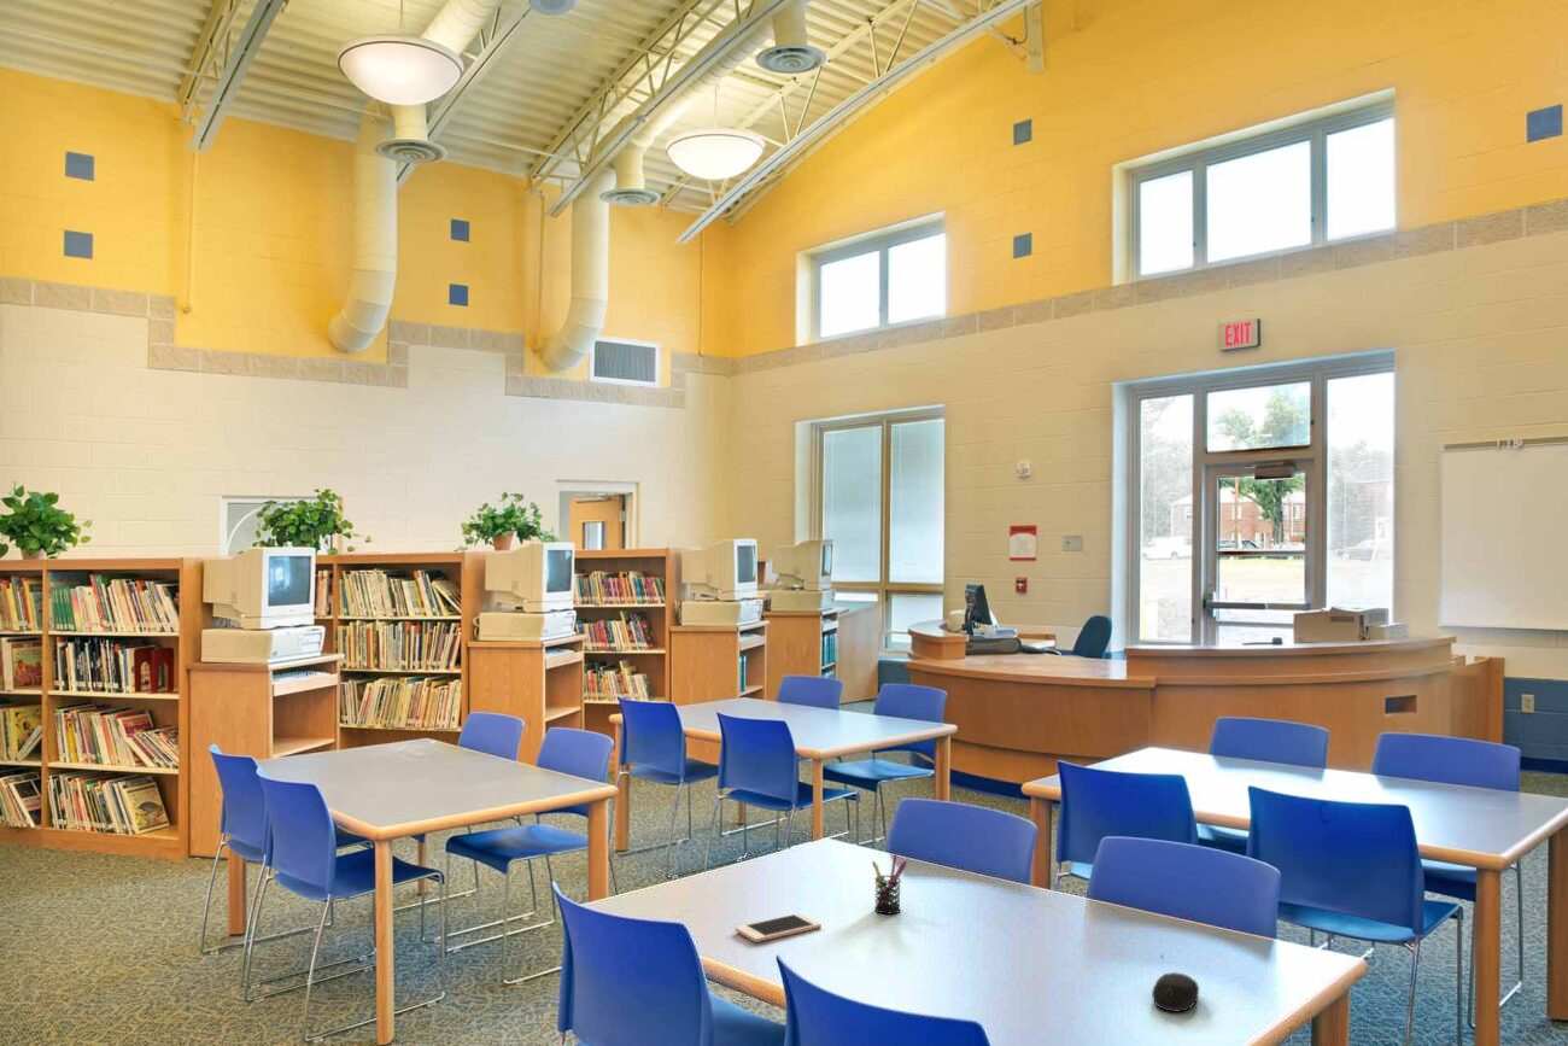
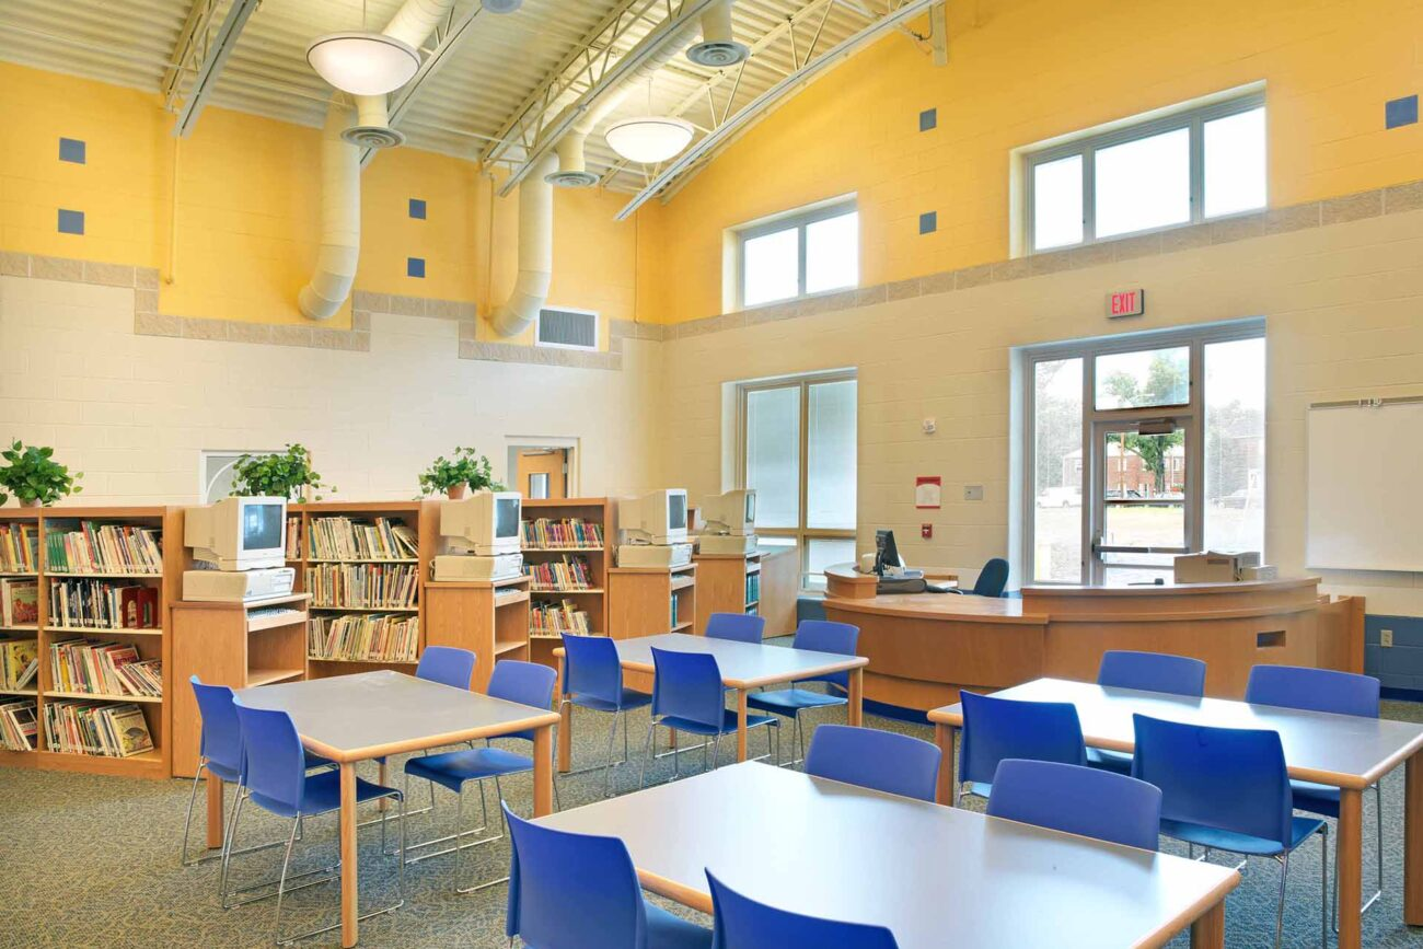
- computer mouse [1151,971,1200,1013]
- pen holder [871,853,908,916]
- cell phone [735,912,823,943]
